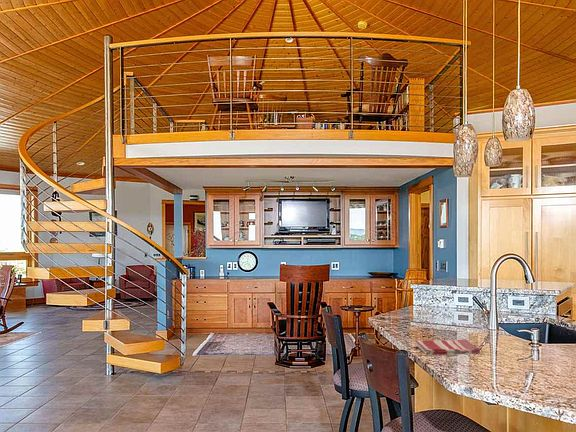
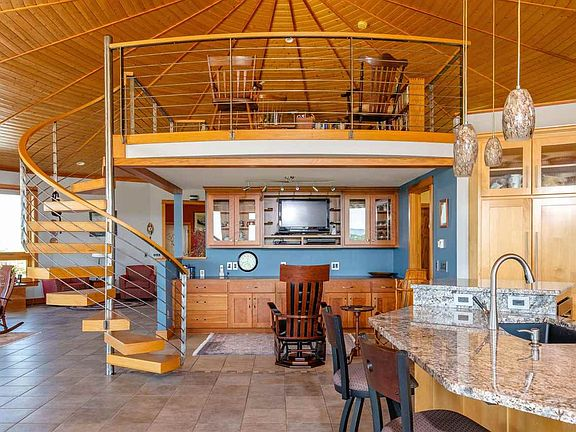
- dish towel [414,338,481,356]
